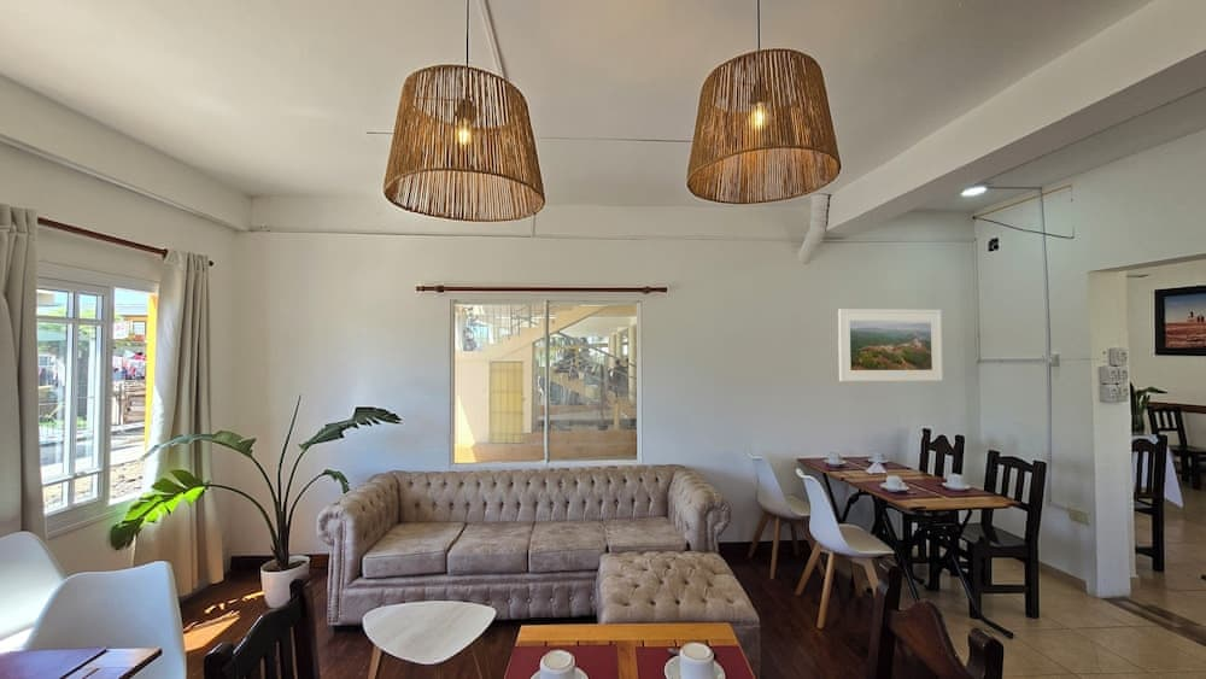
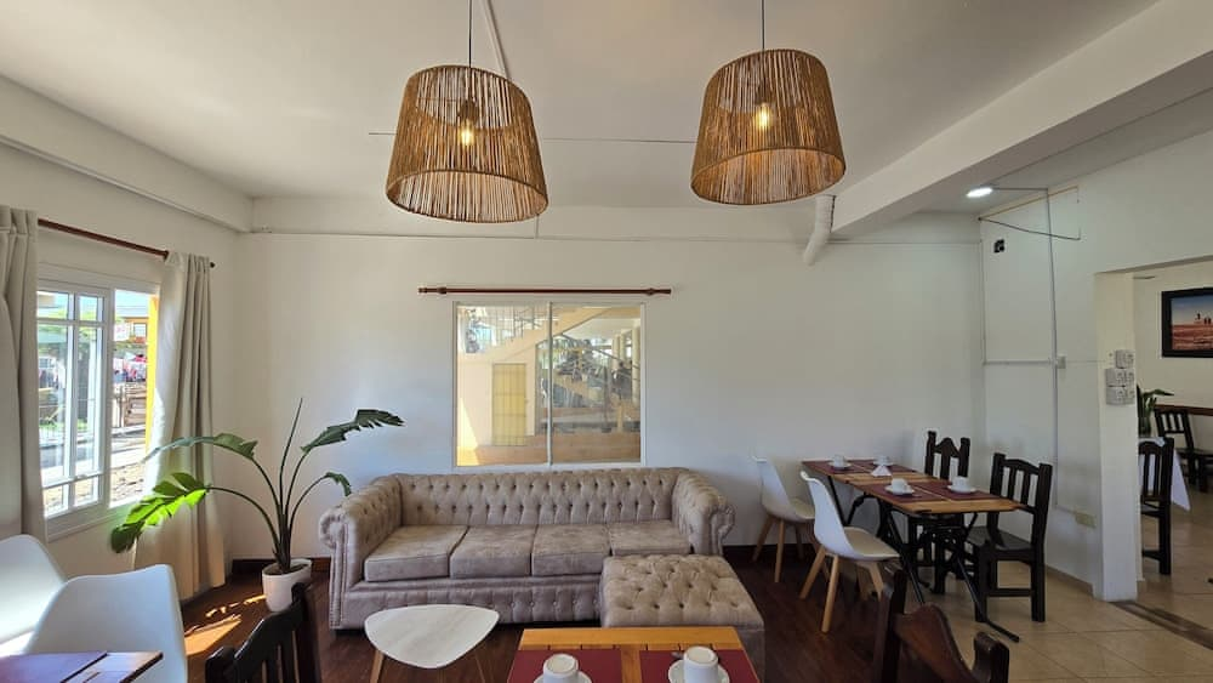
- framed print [837,309,944,382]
